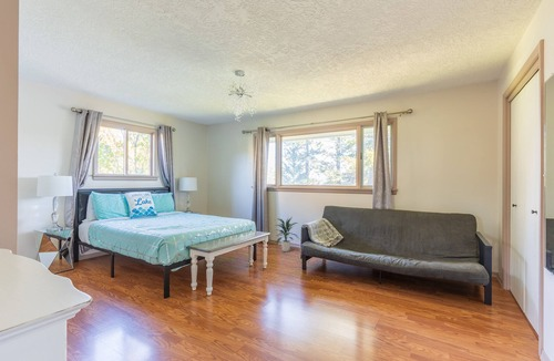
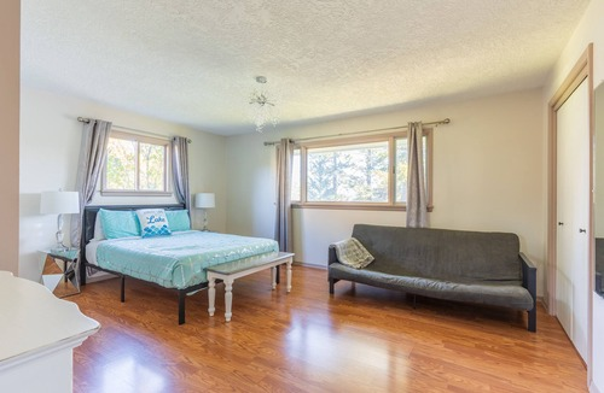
- indoor plant [275,216,300,252]
